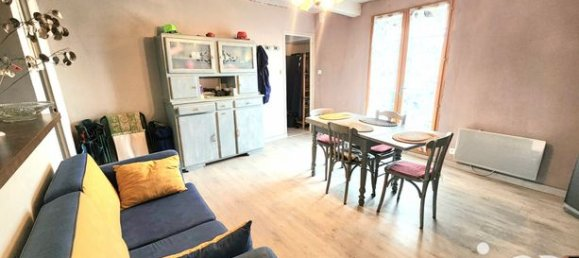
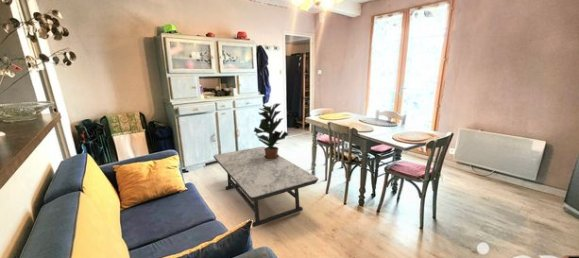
+ potted plant [253,103,289,160]
+ coffee table [212,146,319,228]
